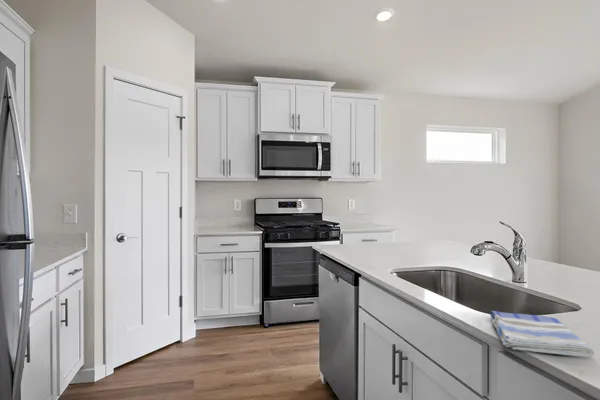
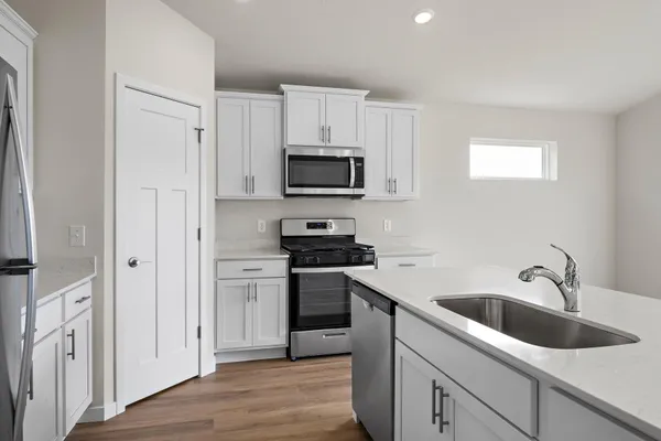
- dish towel [489,310,595,358]
